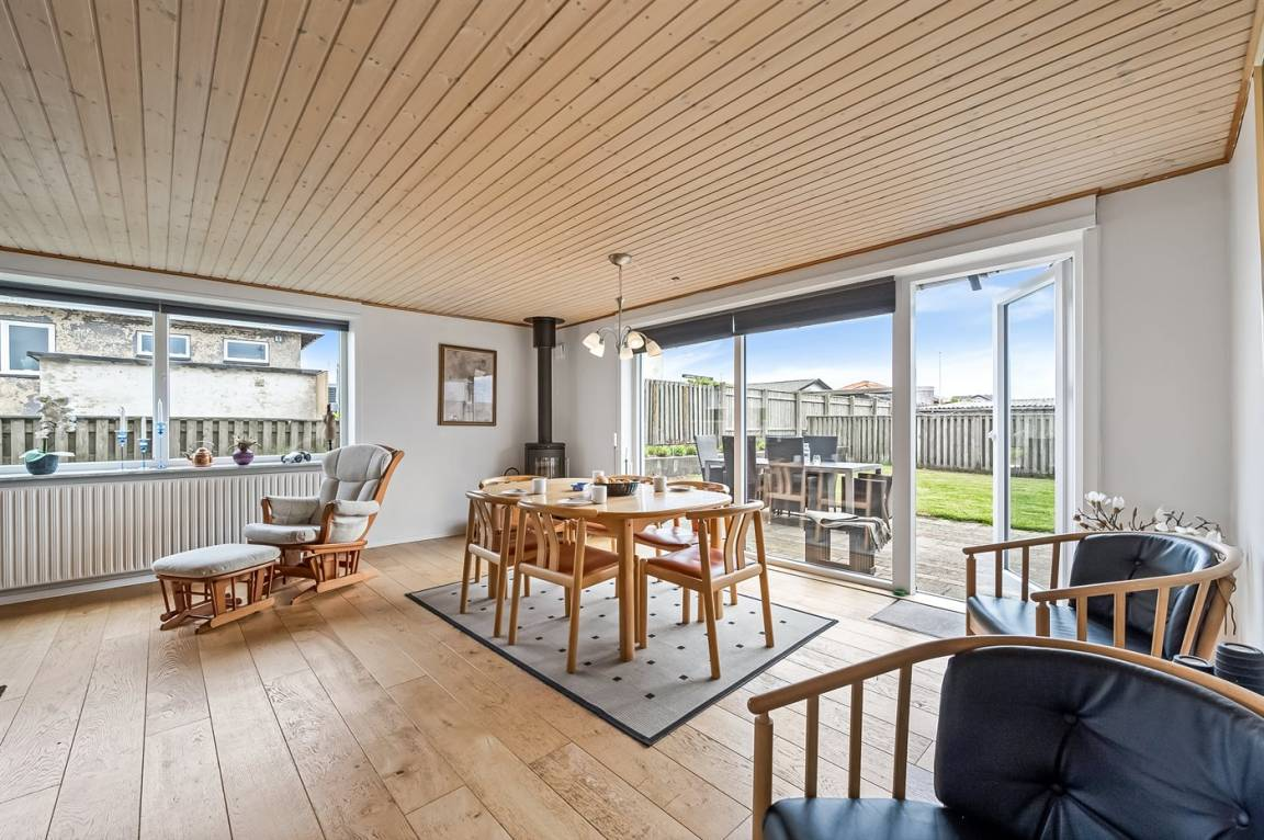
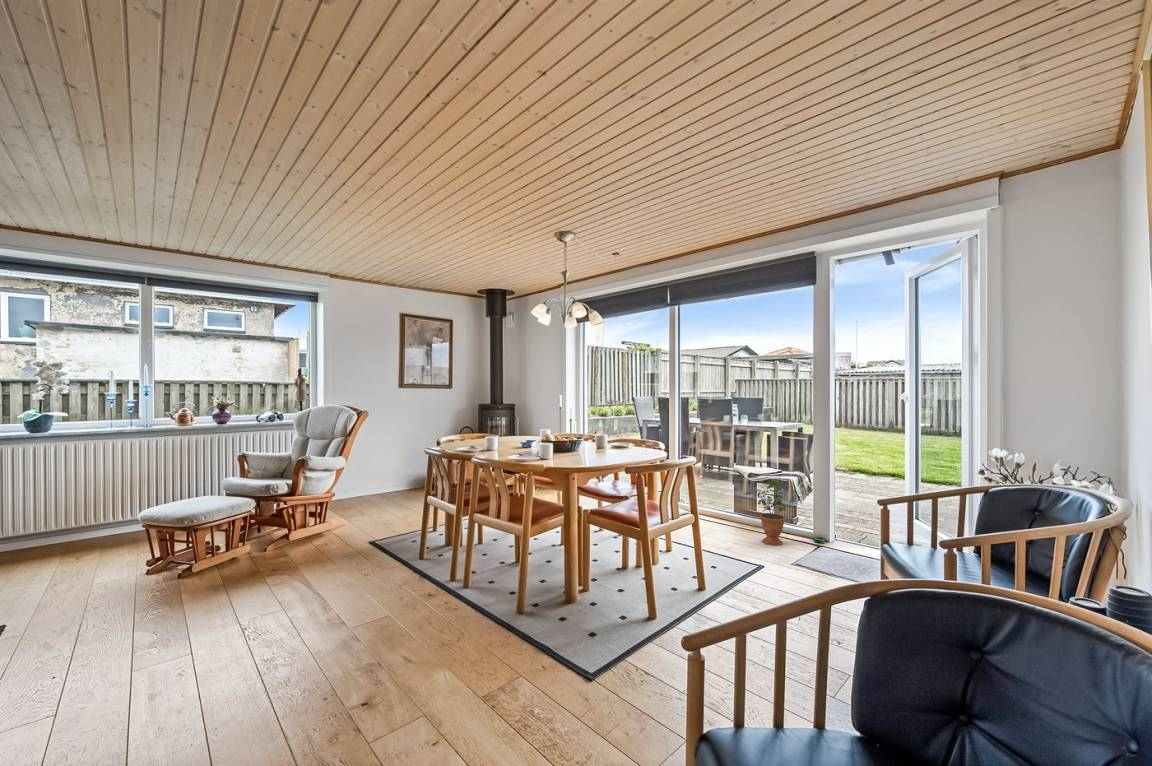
+ potted plant [754,474,787,547]
